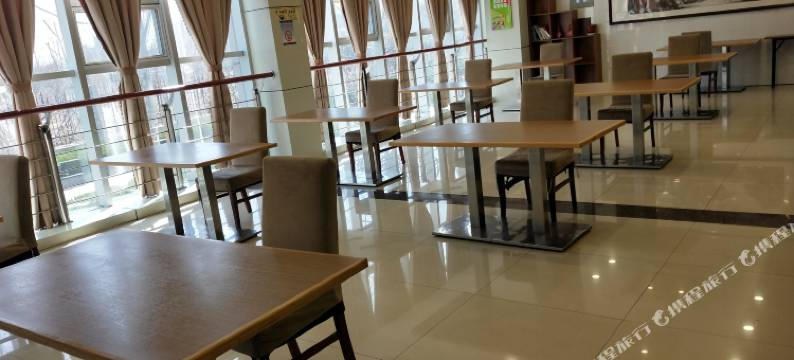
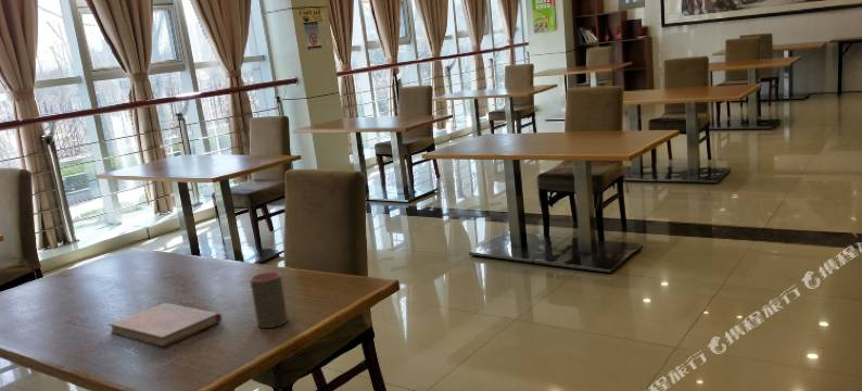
+ cup [249,270,289,329]
+ diary [107,302,223,348]
